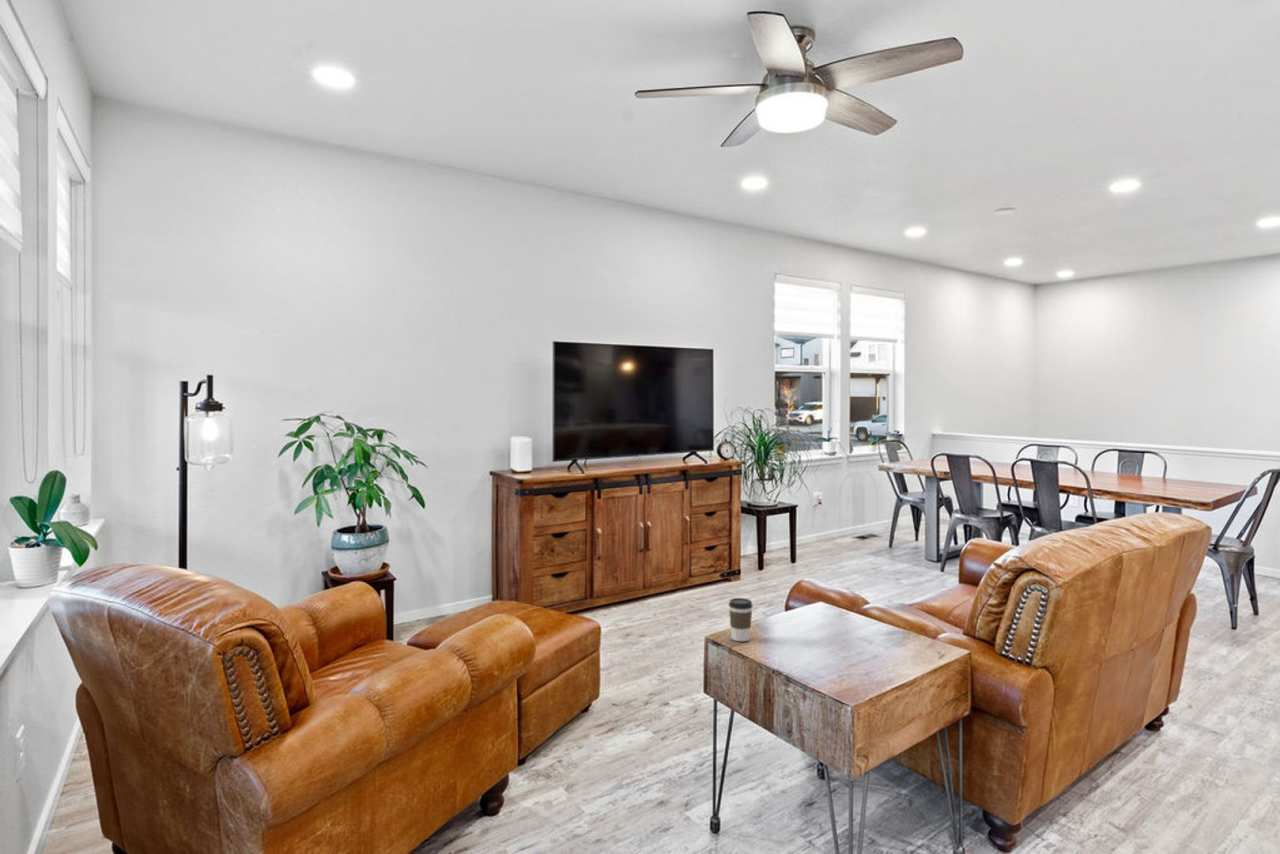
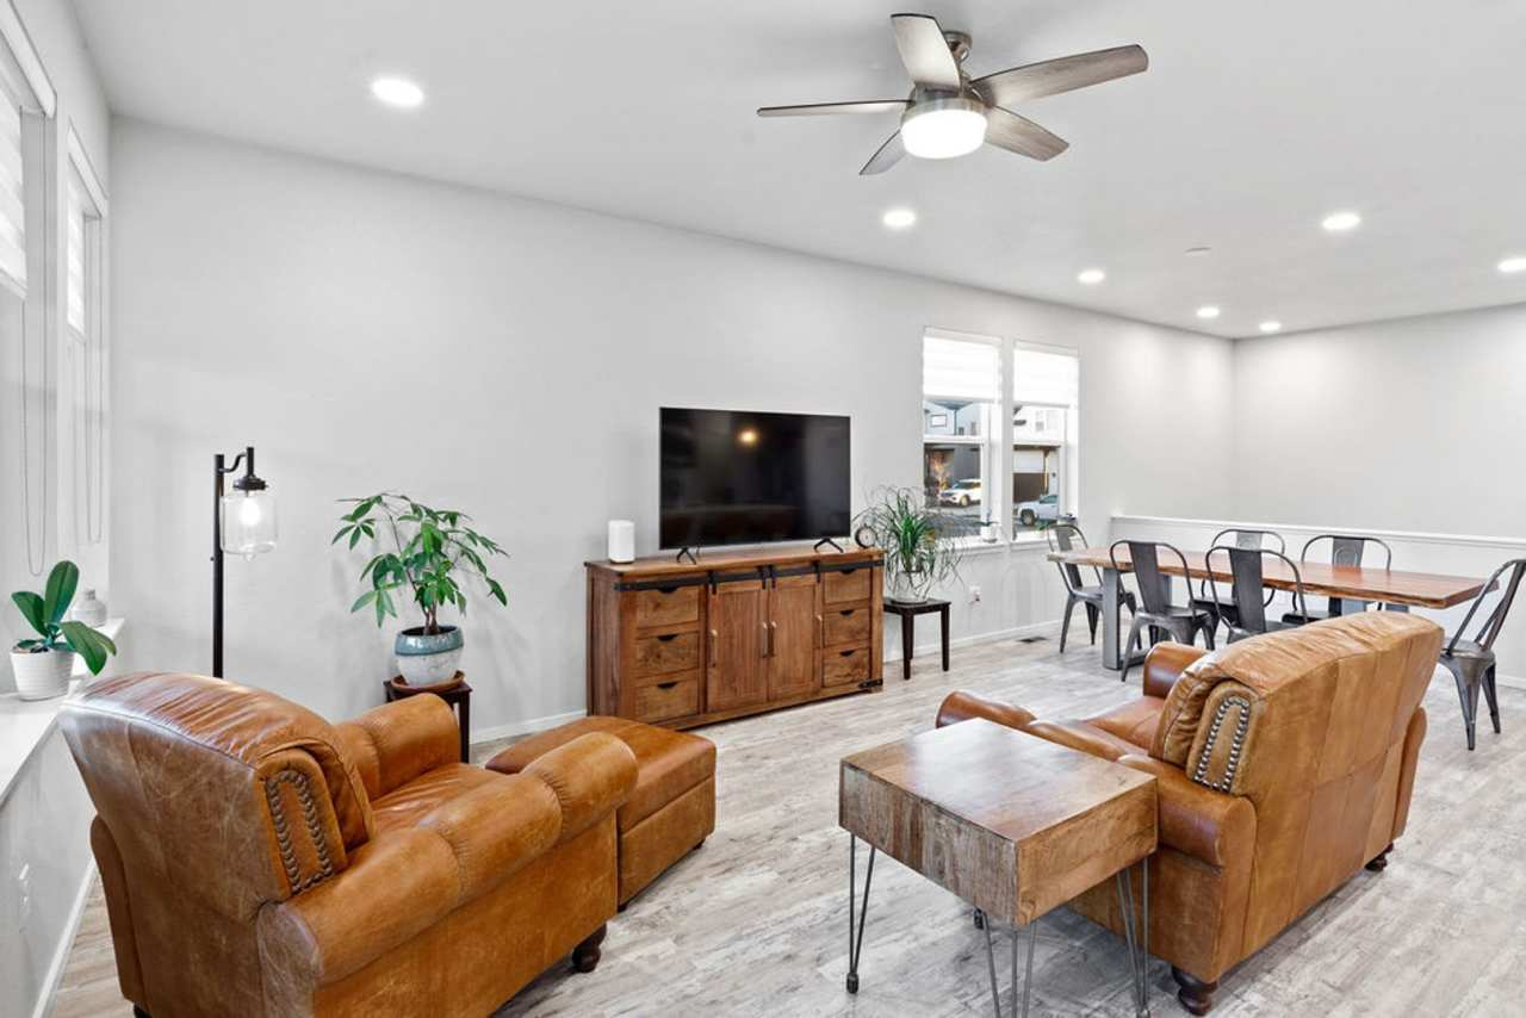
- coffee cup [728,597,754,642]
